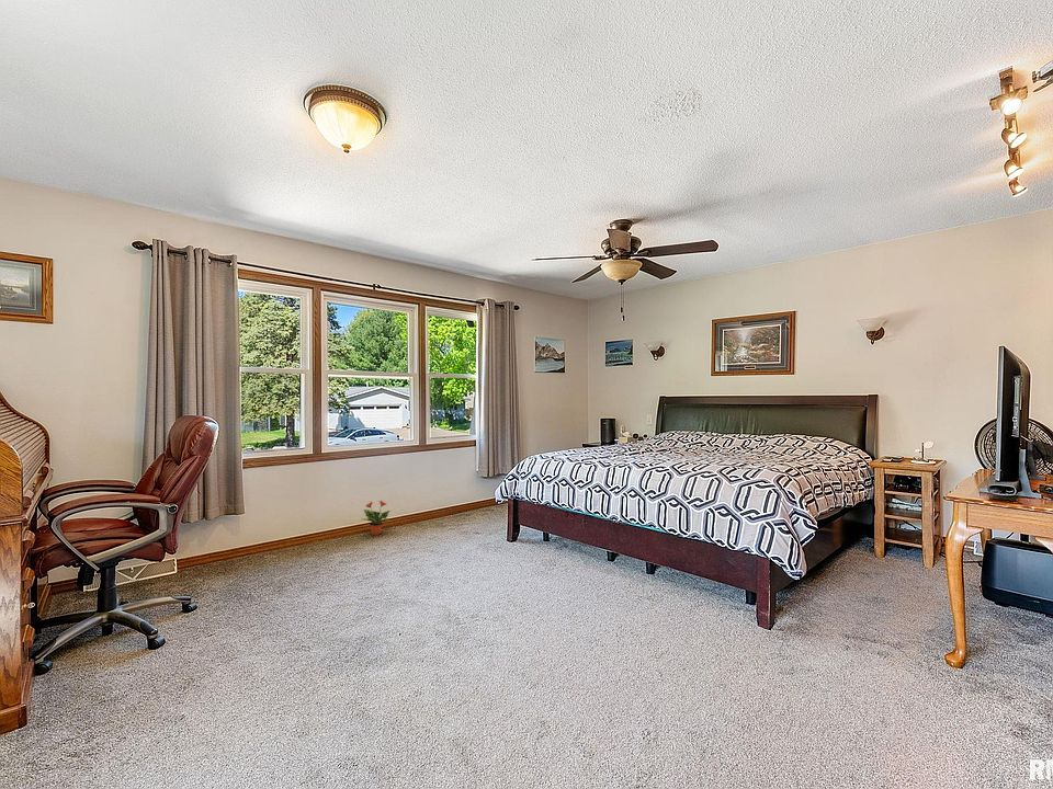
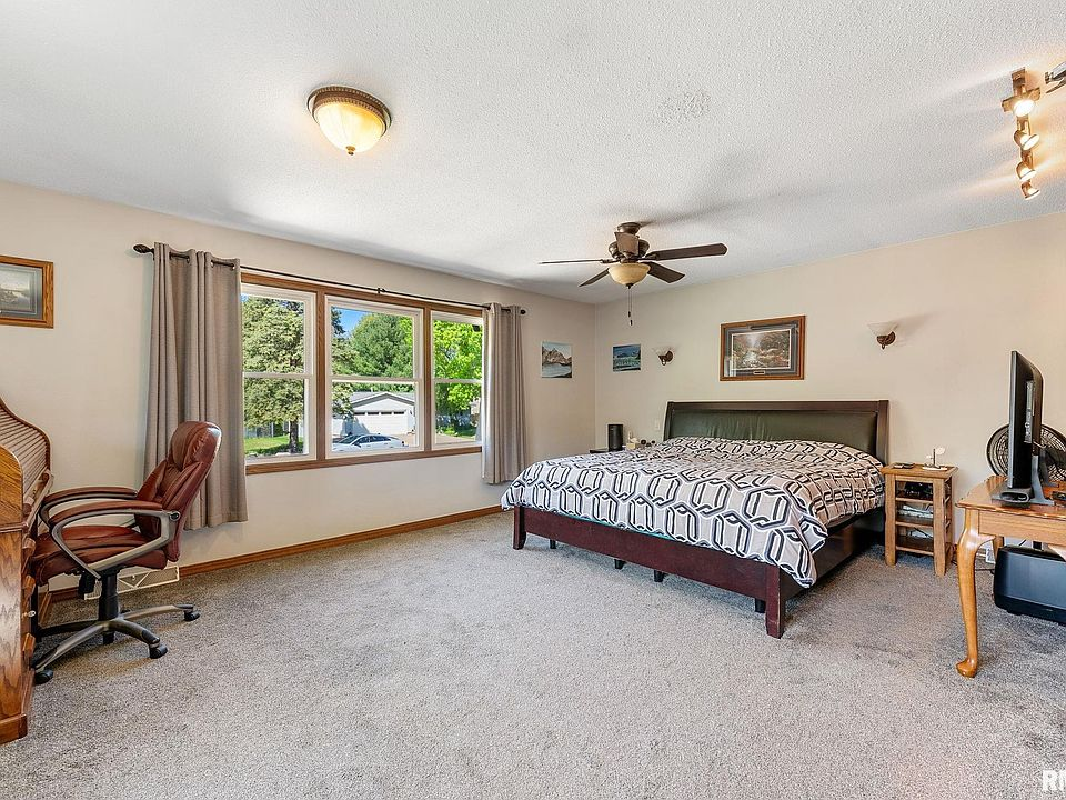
- potted plant [362,500,392,536]
